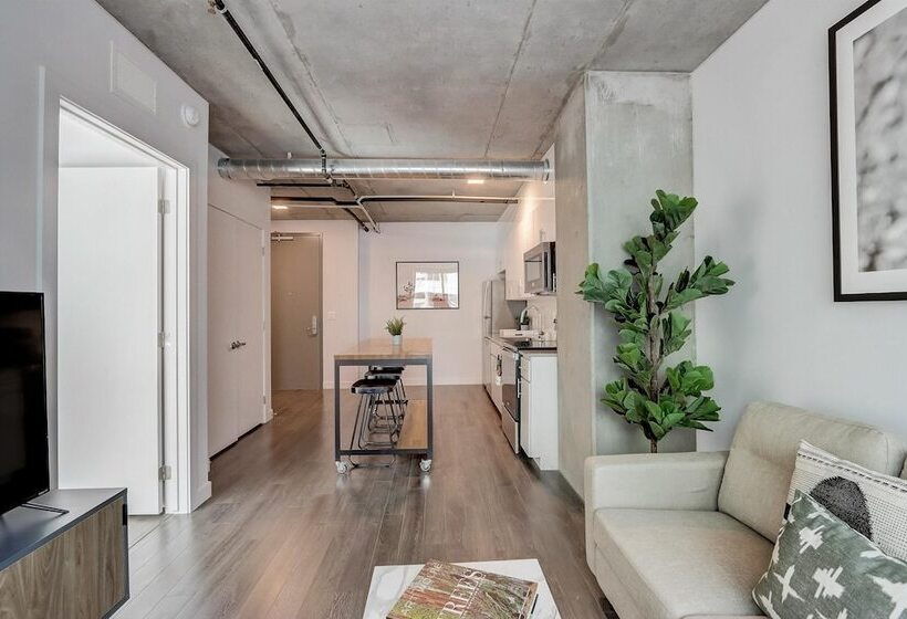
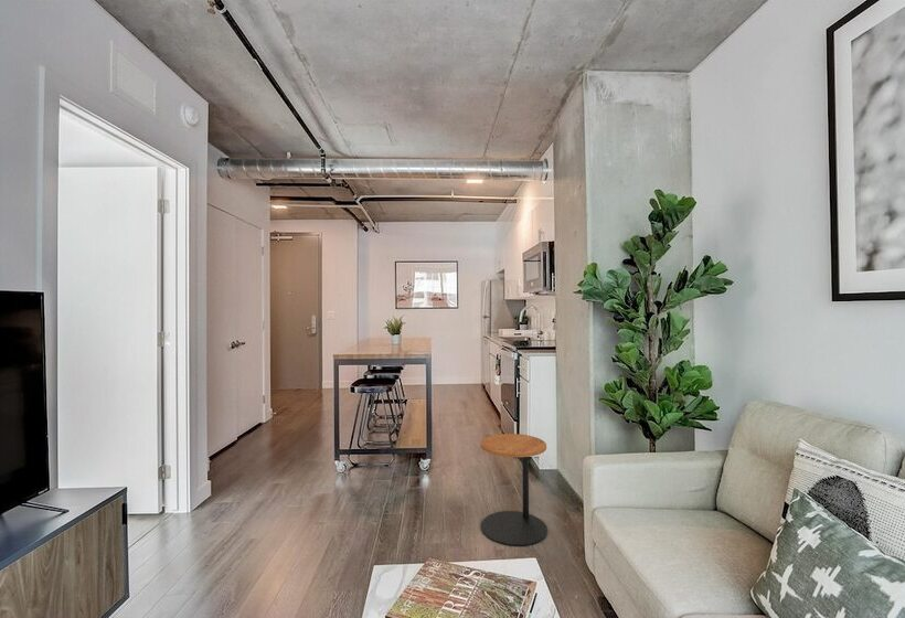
+ side table [479,433,549,547]
